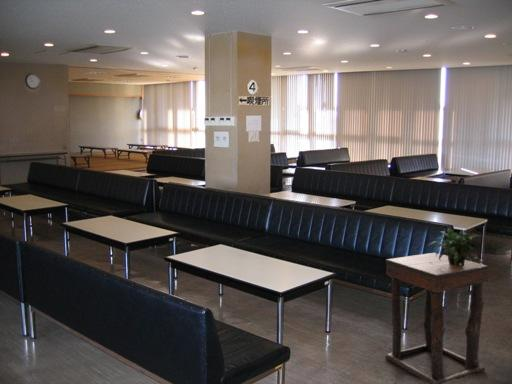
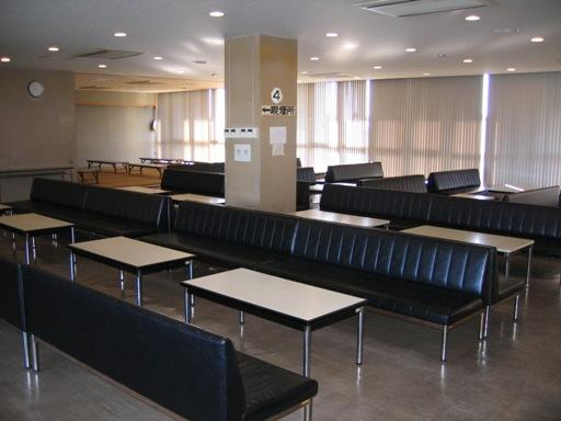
- side table [385,252,489,384]
- potted plant [427,228,482,266]
